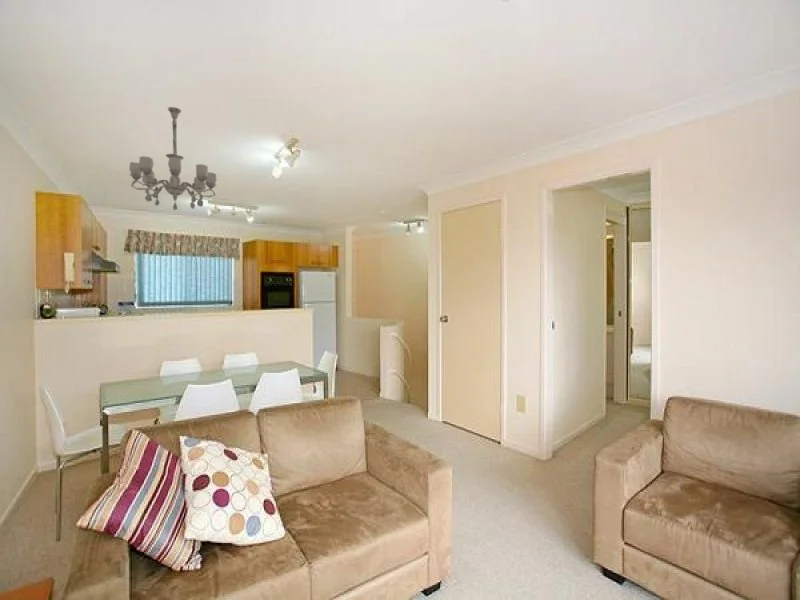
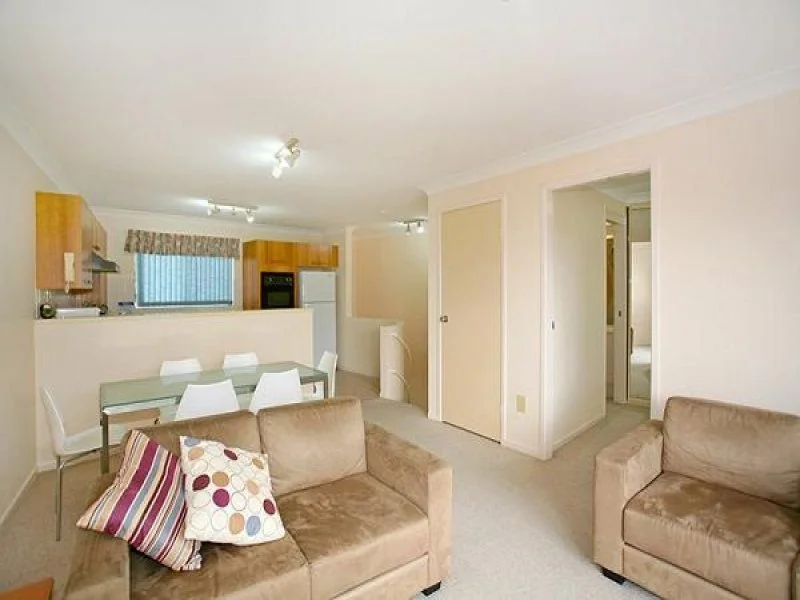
- chandelier [128,106,218,211]
